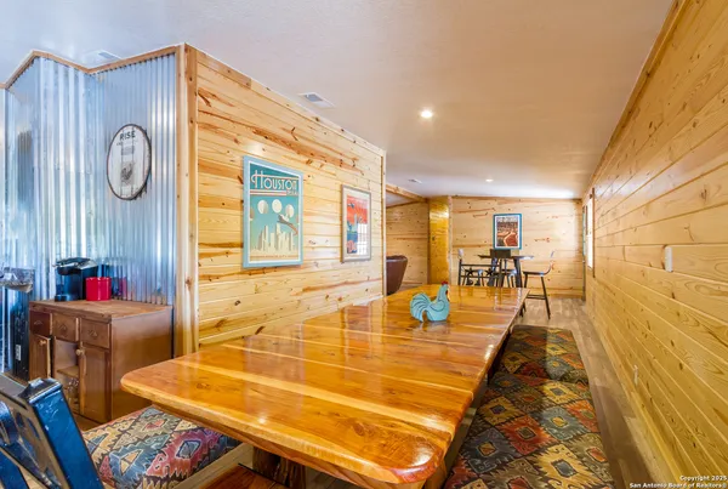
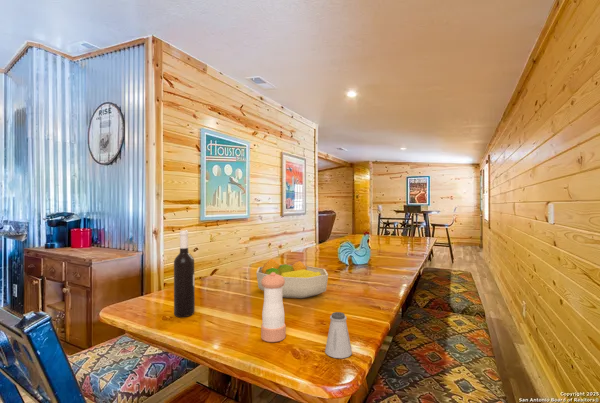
+ pepper shaker [260,272,287,343]
+ fruit bowl [255,258,329,299]
+ wine bottle [173,229,196,318]
+ saltshaker [324,311,353,359]
